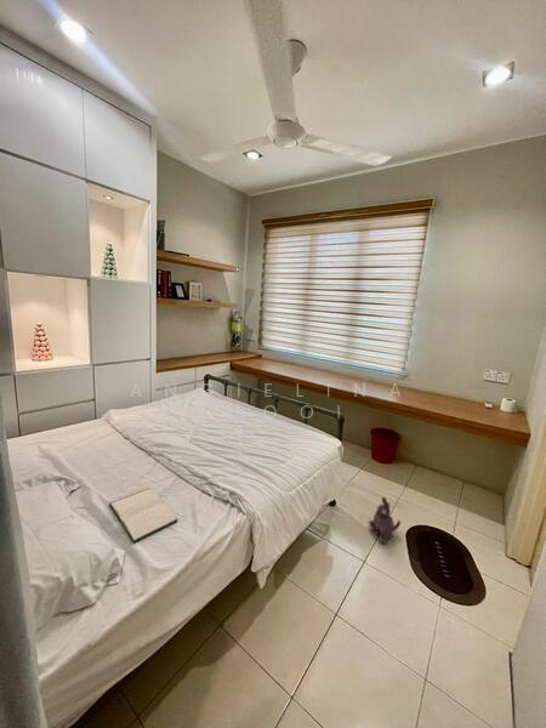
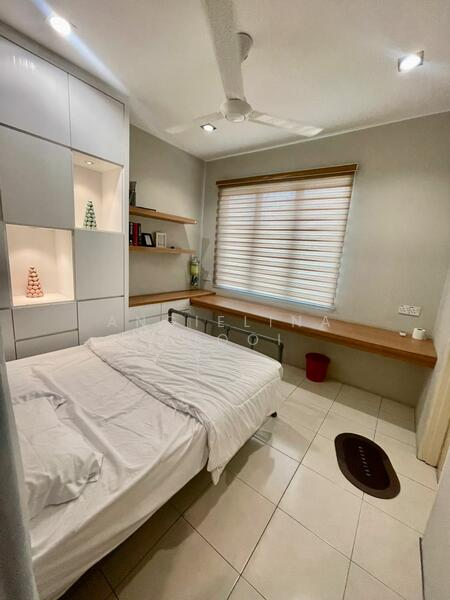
- hardback book [108,487,178,544]
- plush toy [368,495,402,545]
